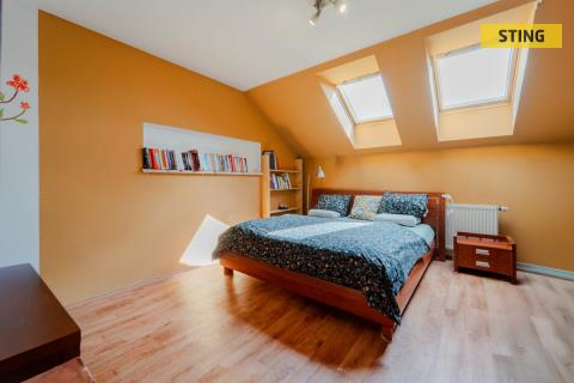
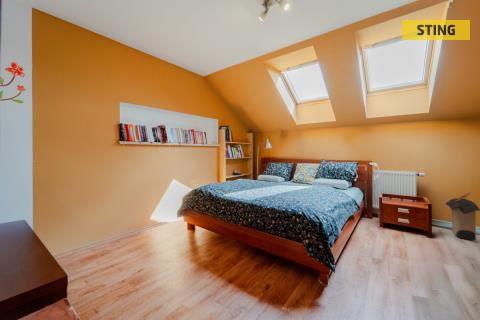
+ laundry hamper [444,191,480,241]
